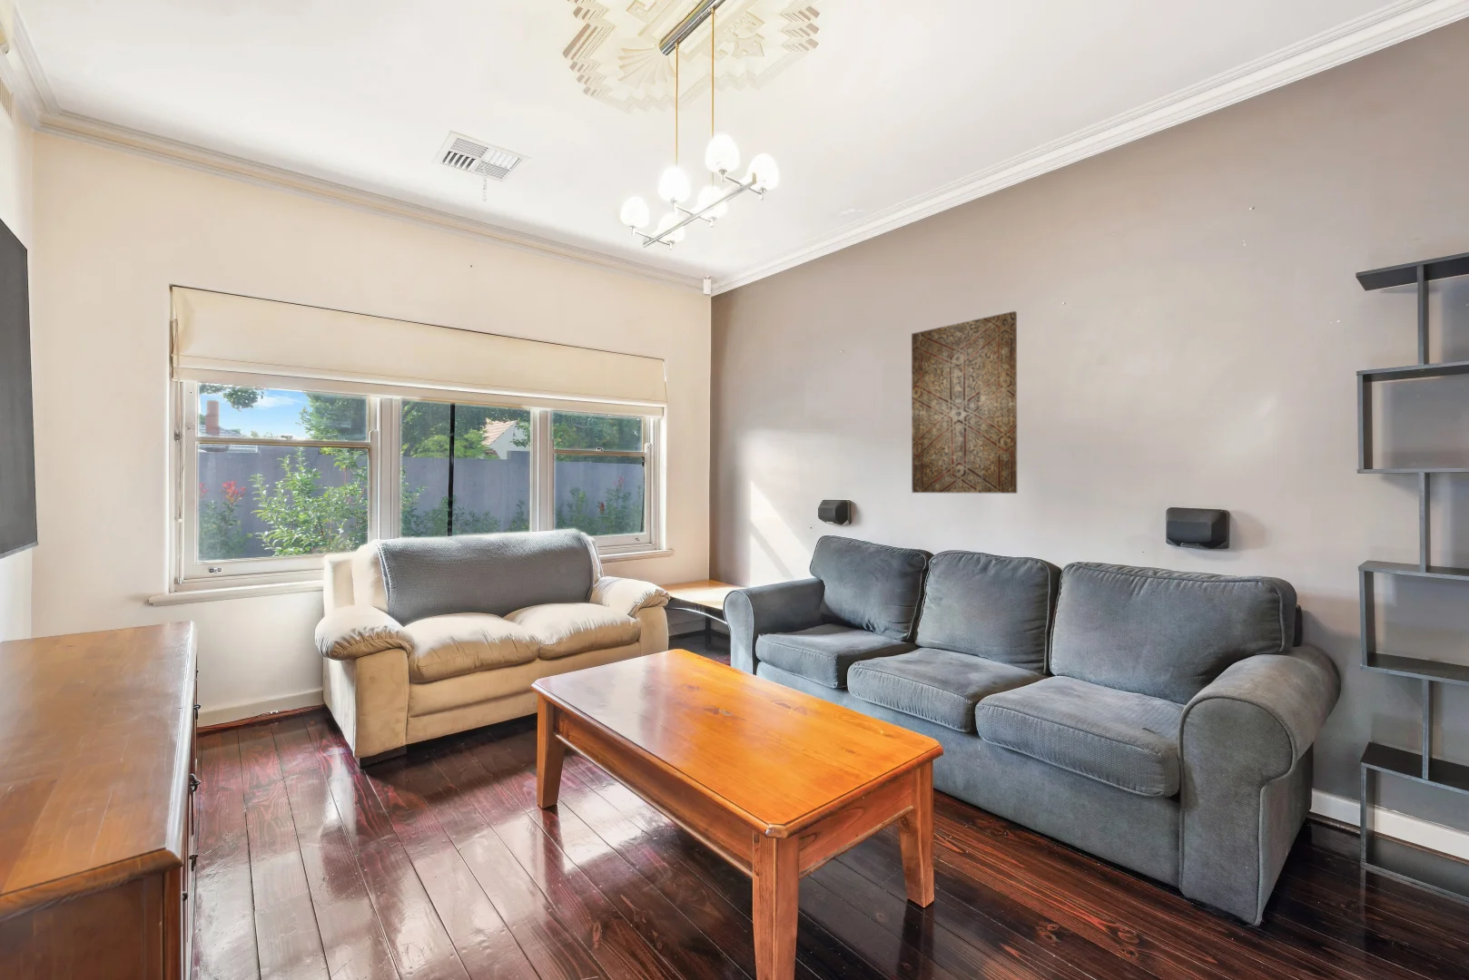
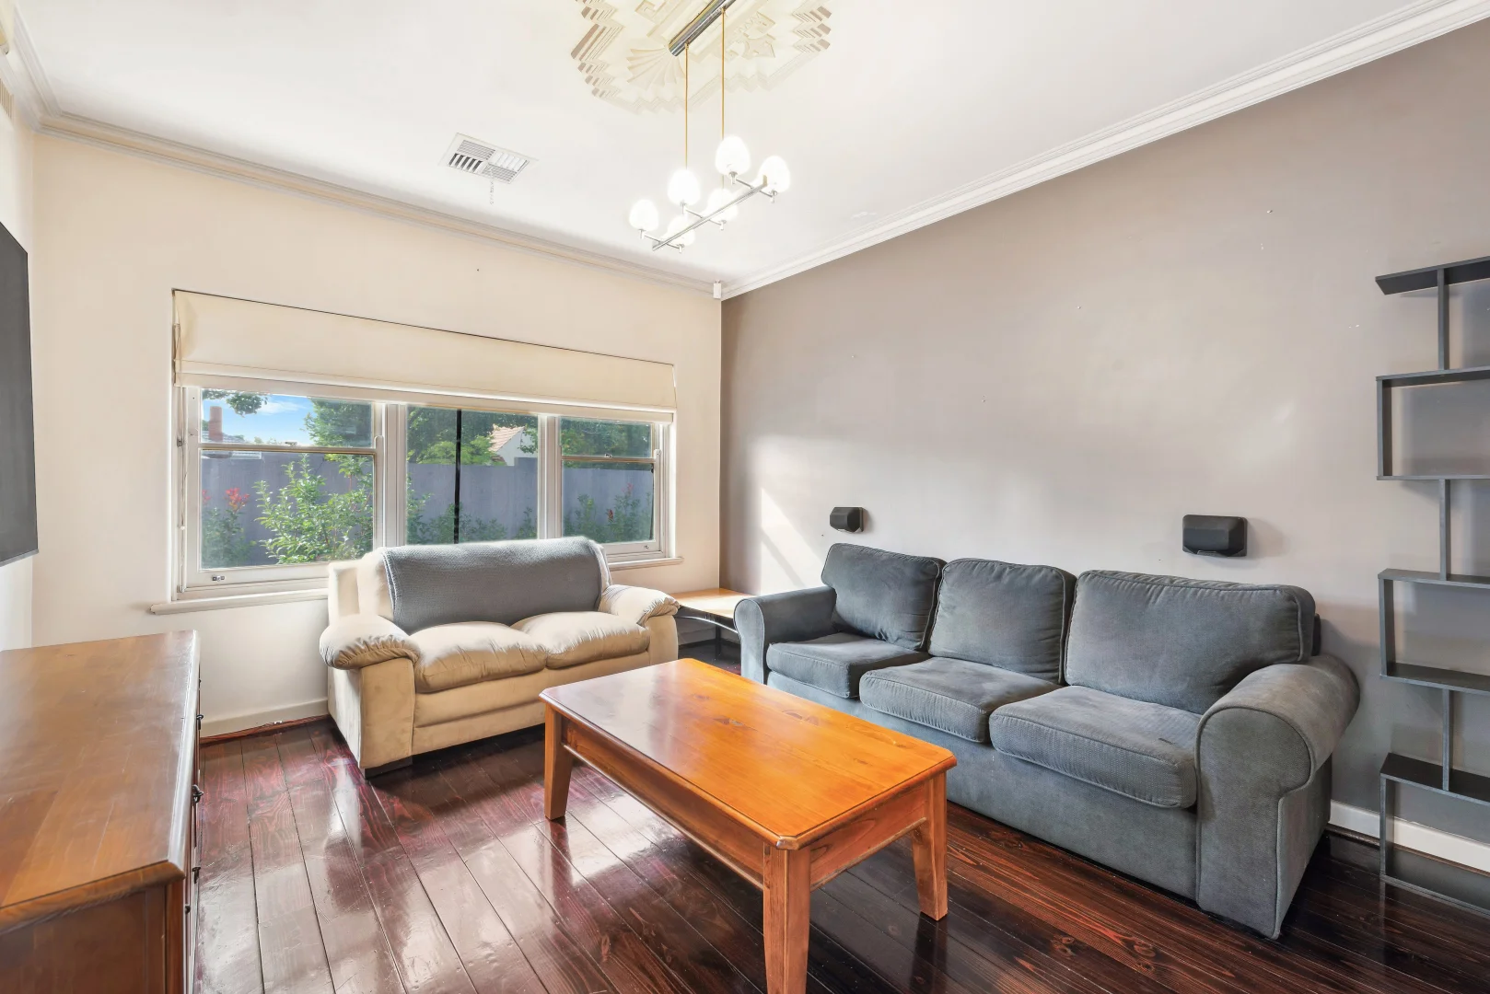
- wall art [911,311,1017,494]
